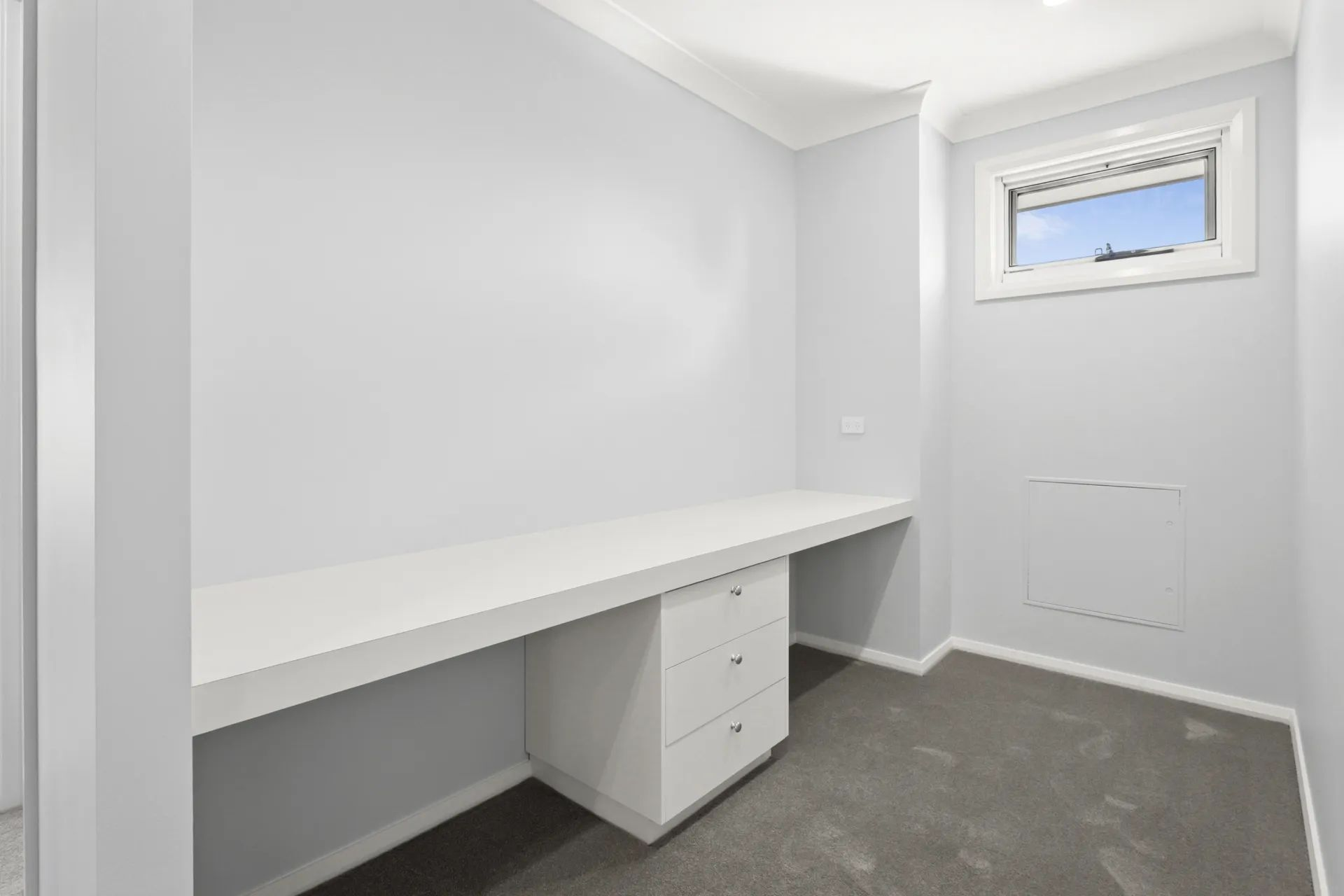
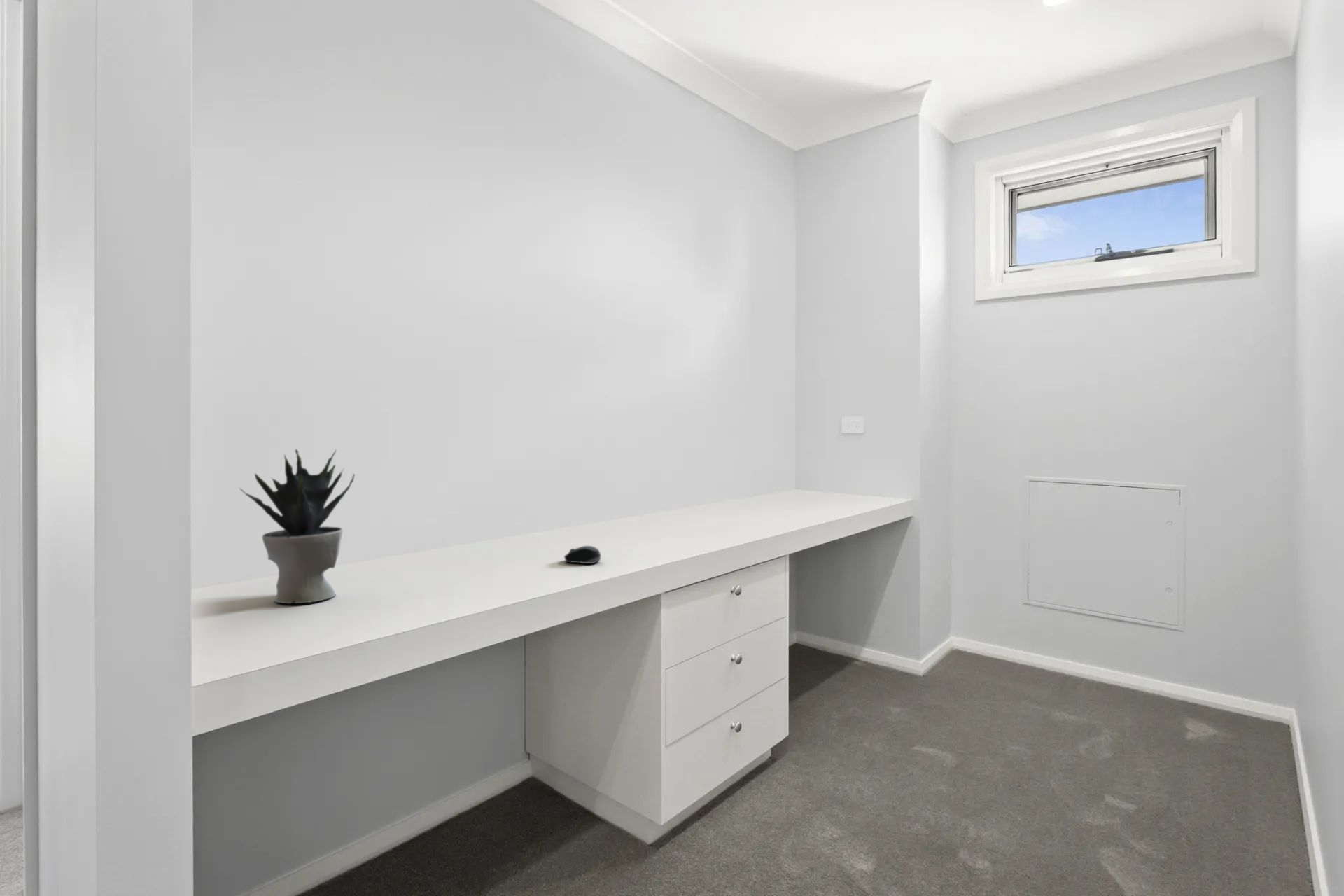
+ potted plant [238,449,356,604]
+ computer mouse [563,545,601,564]
